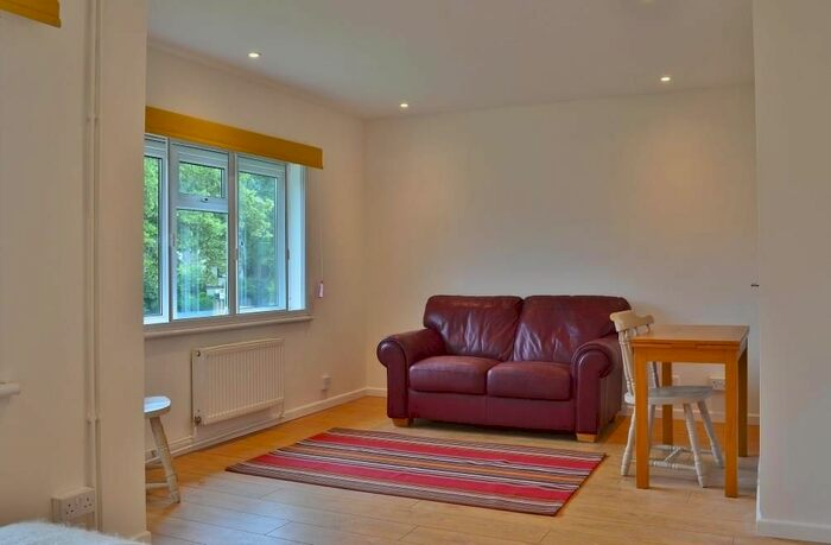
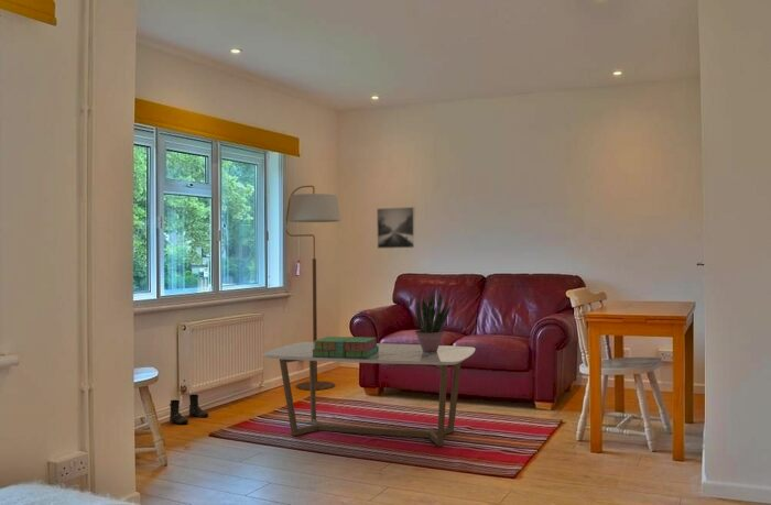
+ floor lamp [285,185,341,392]
+ potted plant [414,292,452,352]
+ boots [169,394,209,425]
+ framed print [376,206,416,250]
+ stack of books [312,336,379,359]
+ coffee table [261,341,476,448]
